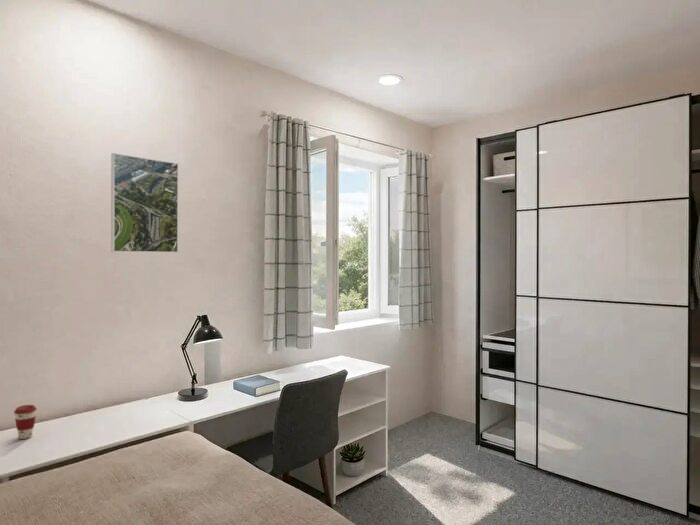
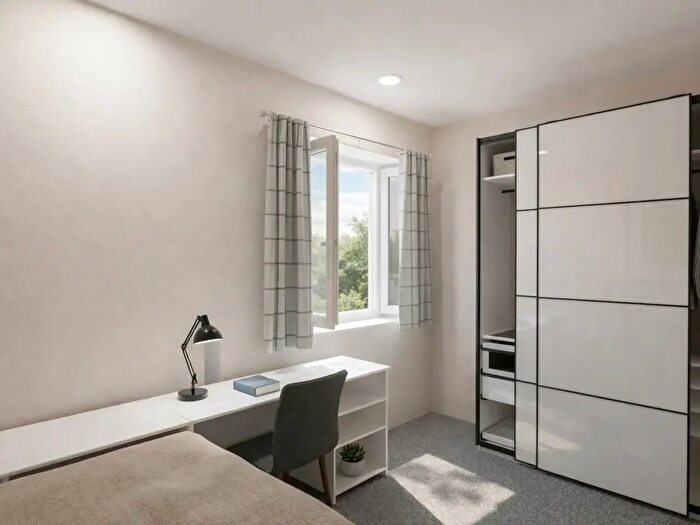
- coffee cup [13,404,38,440]
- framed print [110,152,179,254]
